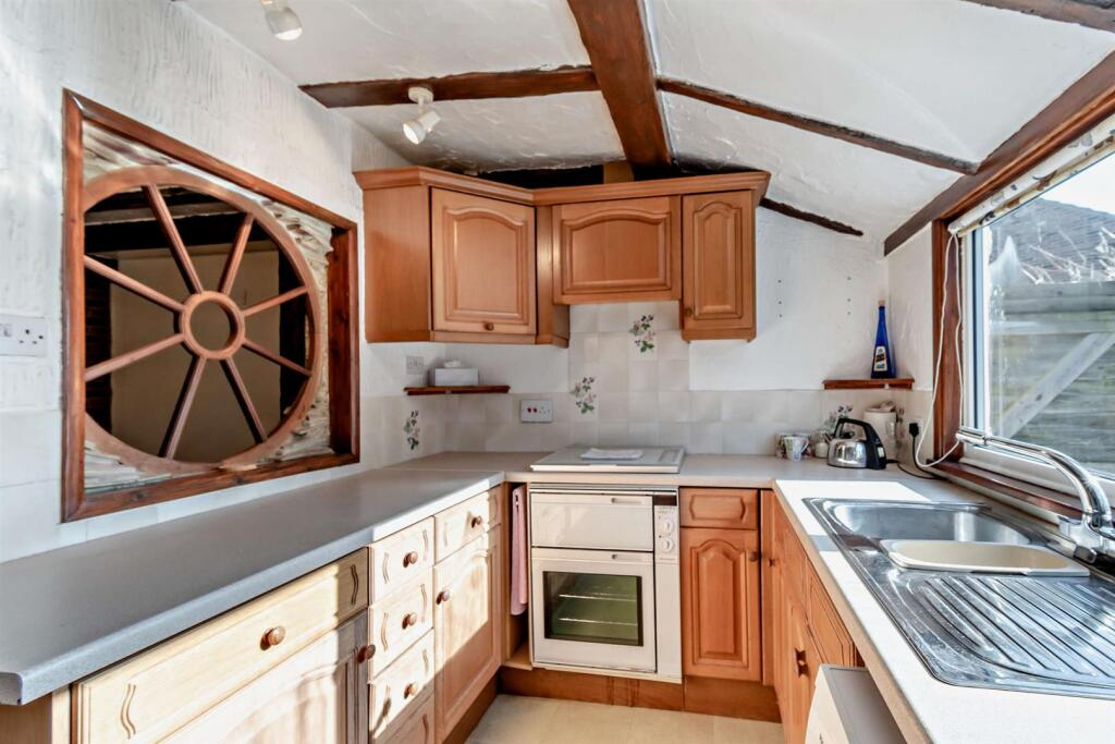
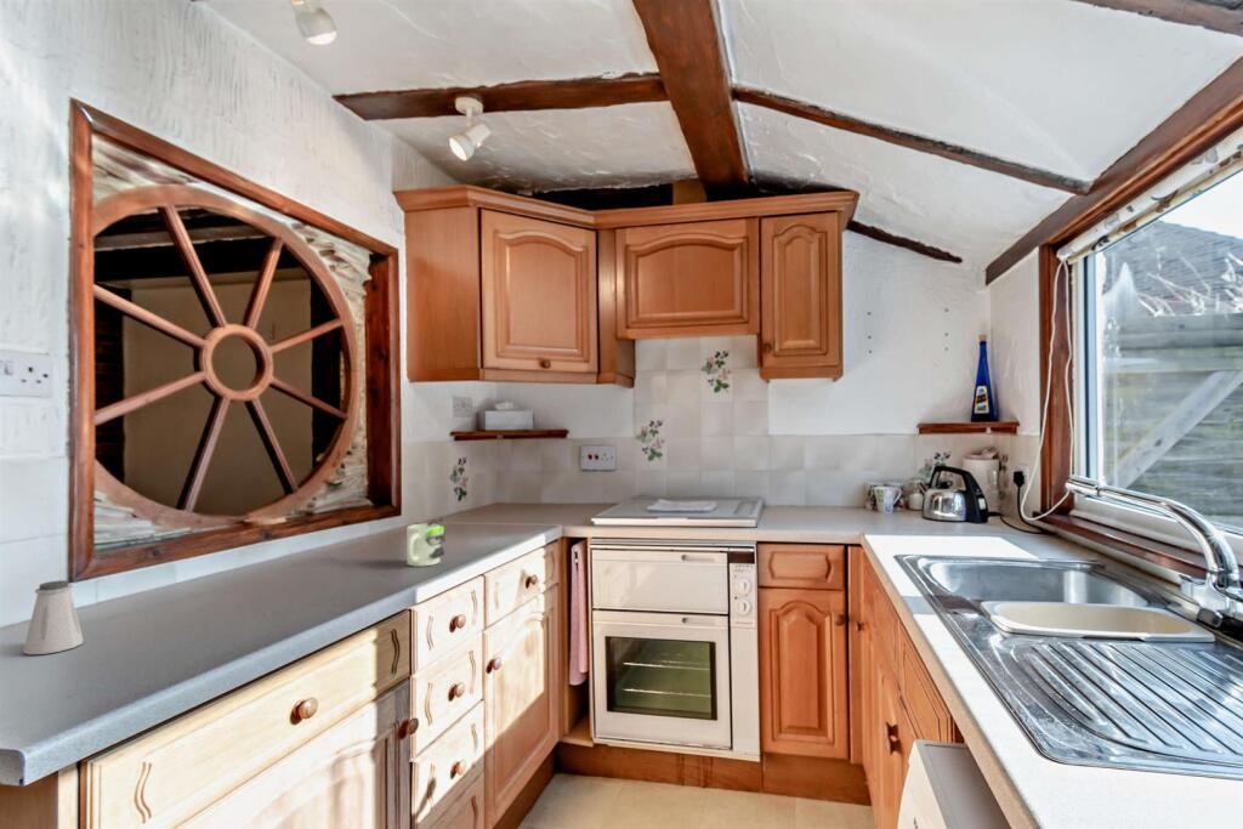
+ mug [405,517,447,568]
+ saltshaker [22,579,85,655]
